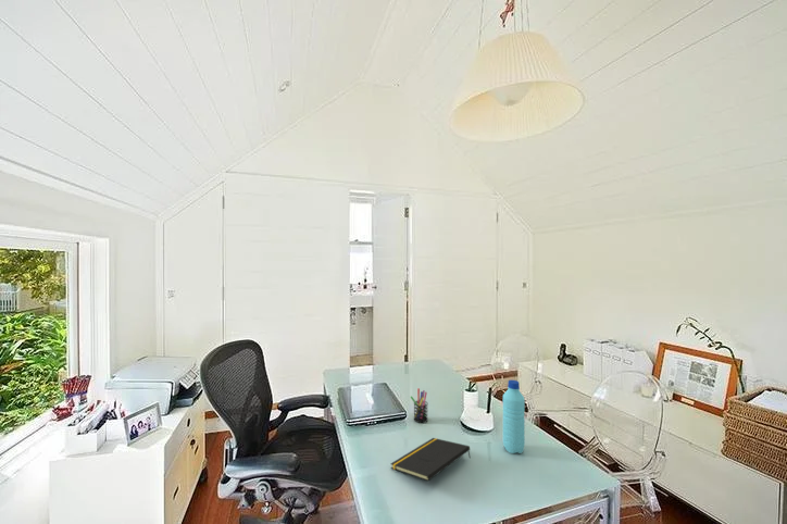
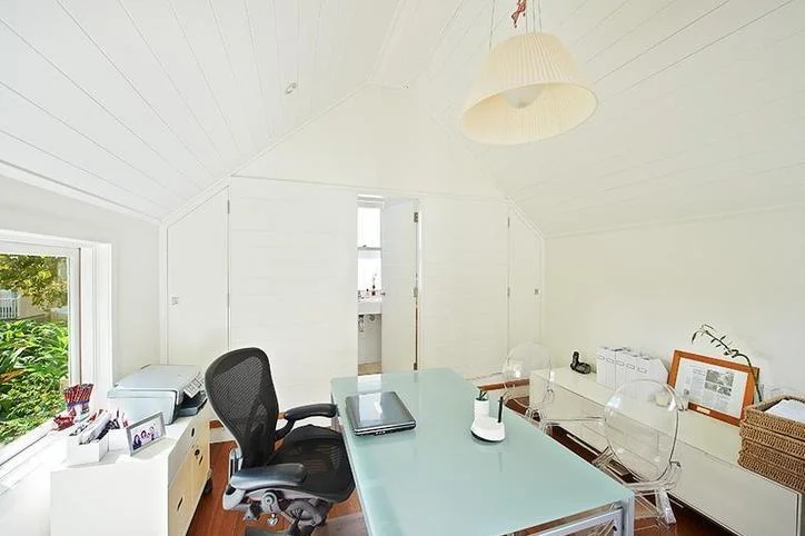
- pen holder [410,387,429,424]
- notepad [389,437,471,482]
- water bottle [502,379,526,454]
